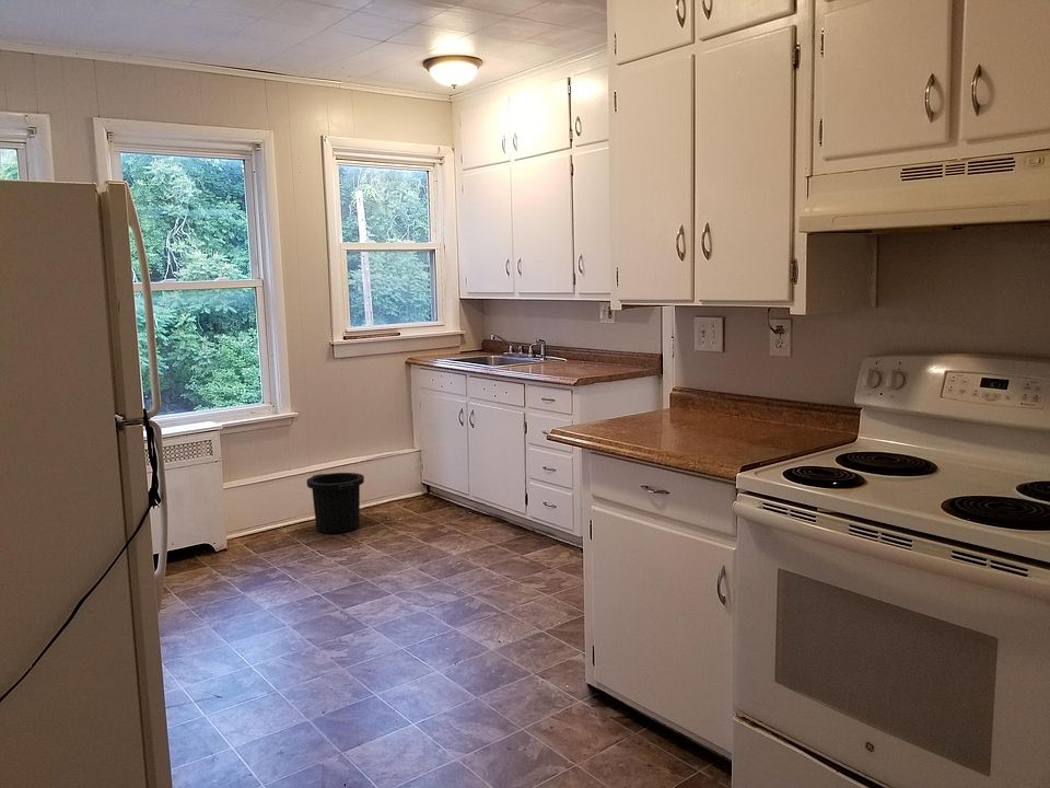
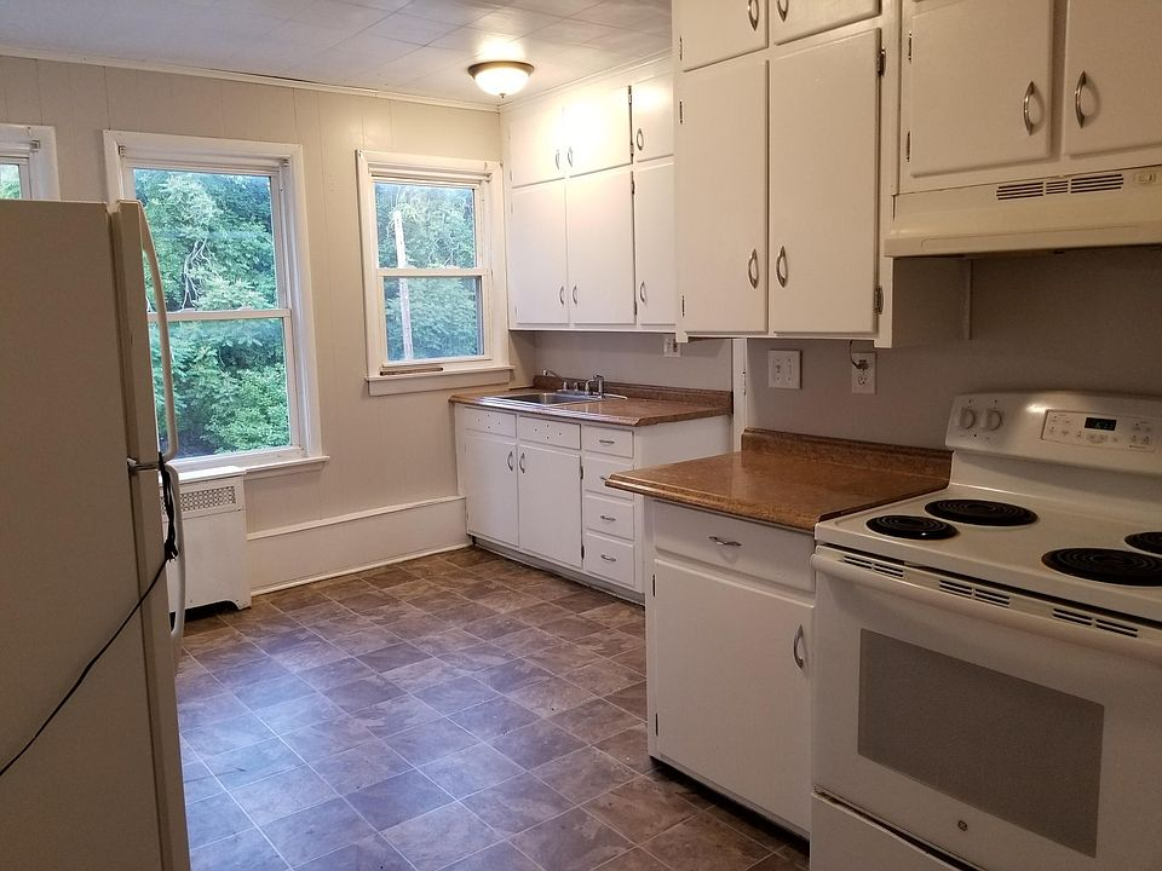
- trash can [305,472,365,534]
